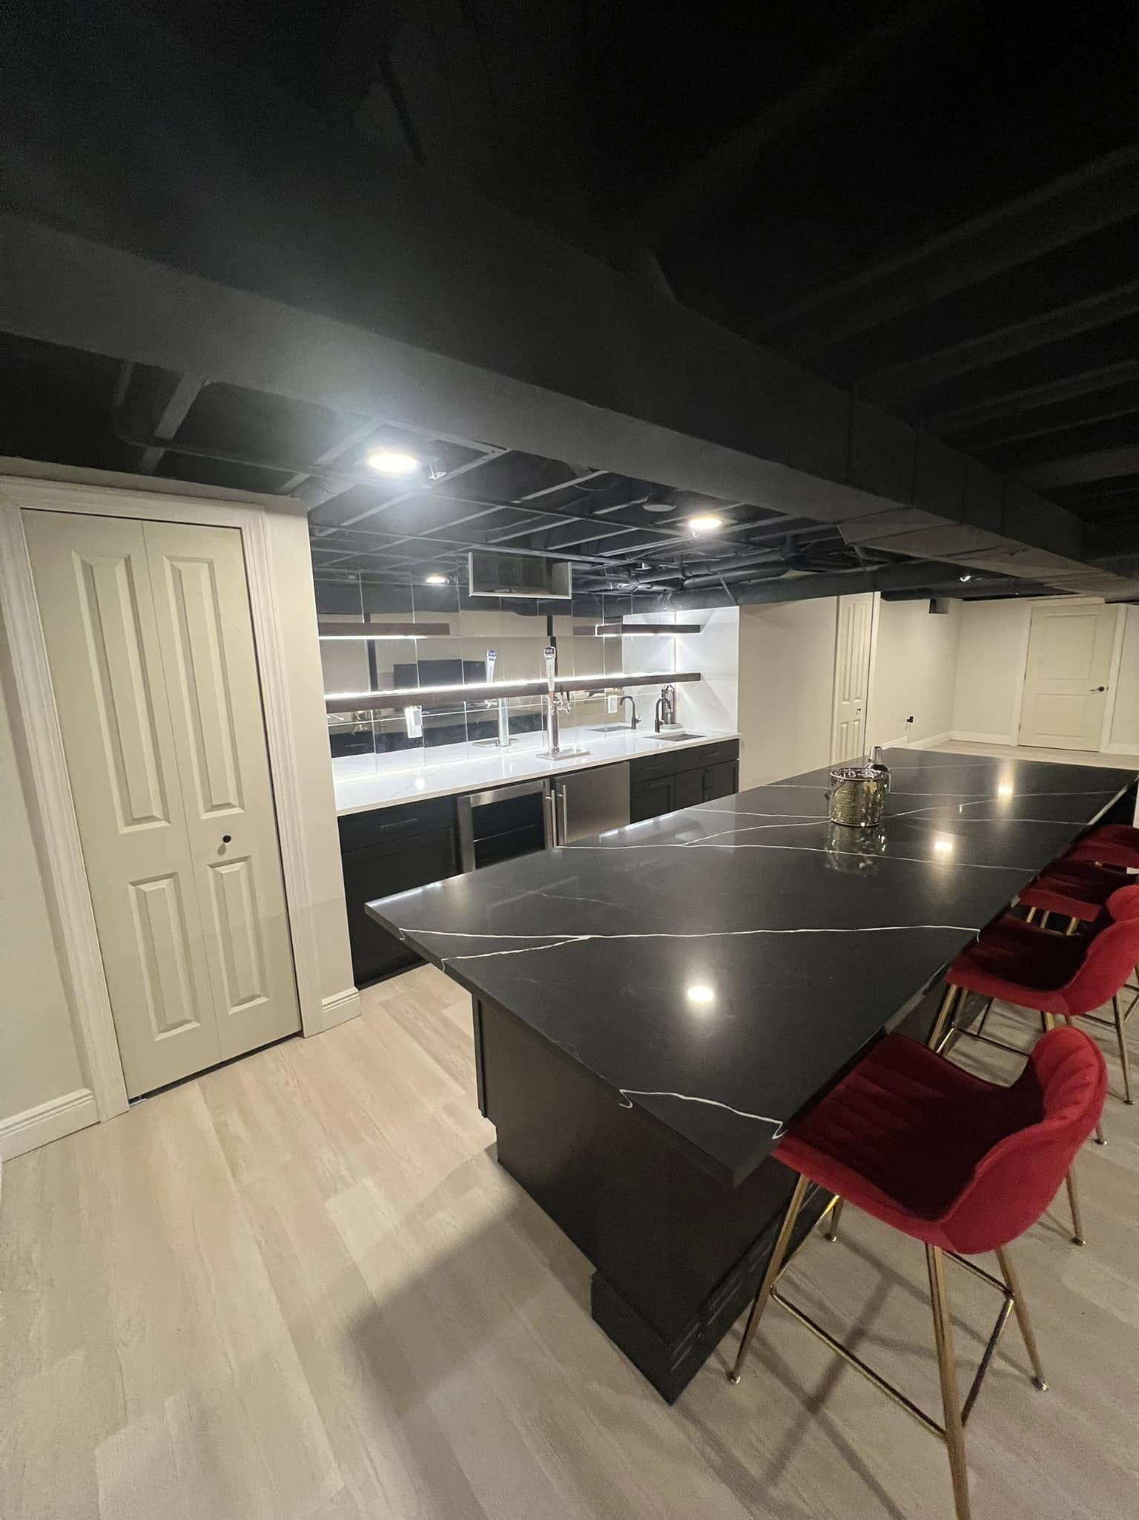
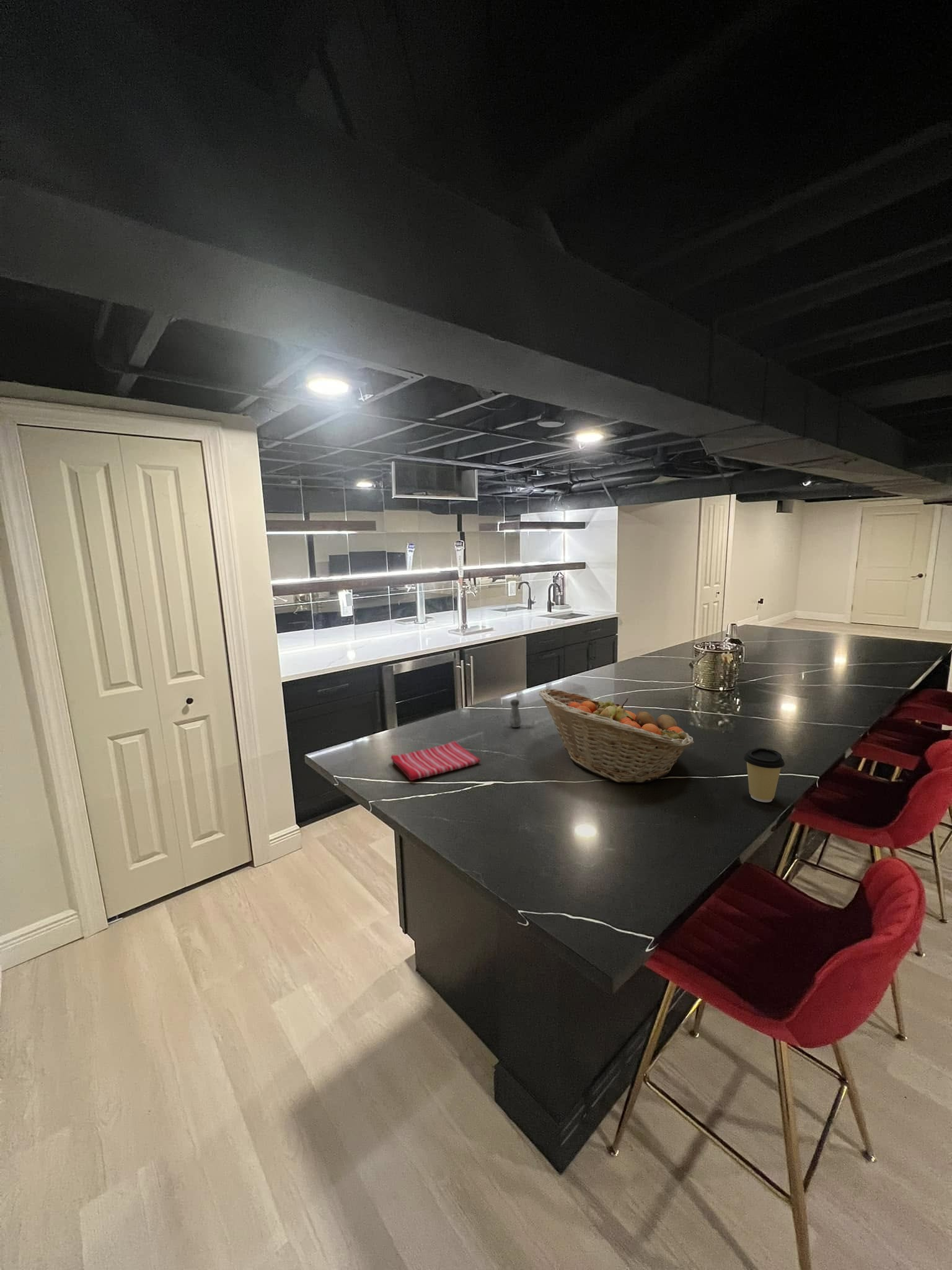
+ fruit basket [538,688,695,784]
+ salt shaker [509,699,522,728]
+ coffee cup [743,747,785,803]
+ dish towel [390,740,481,781]
